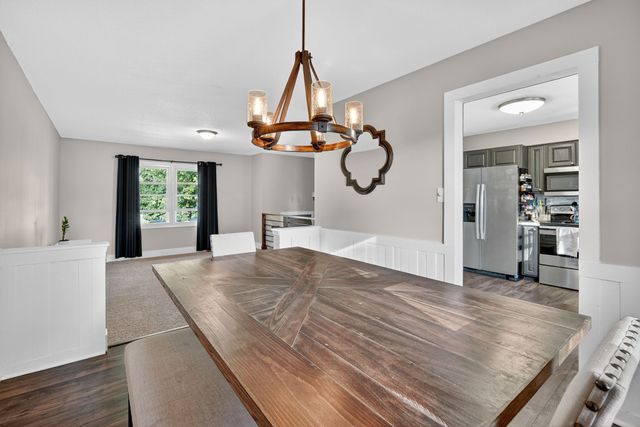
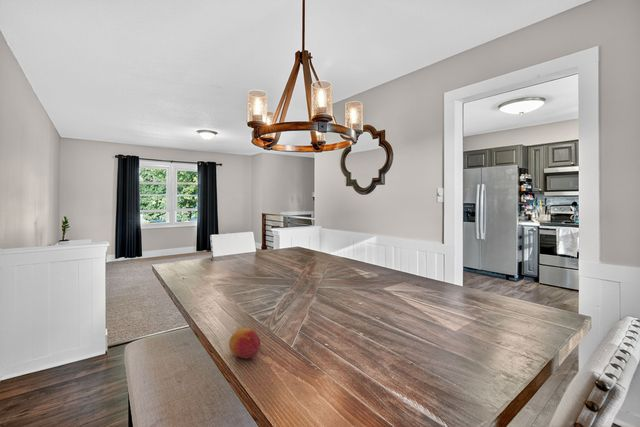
+ fruit [228,327,261,360]
